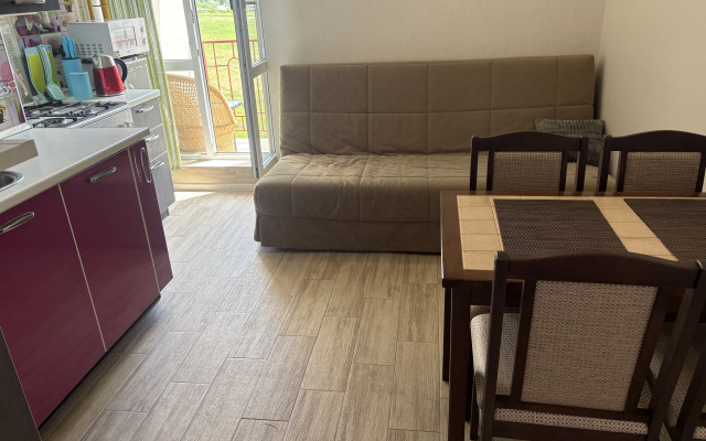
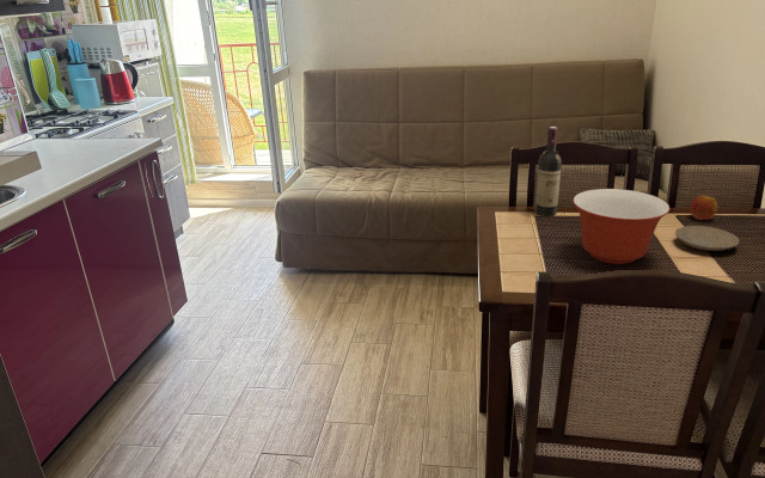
+ plate [674,225,740,252]
+ wine bottle [533,125,563,217]
+ mixing bowl [571,188,671,265]
+ apple [688,194,718,221]
